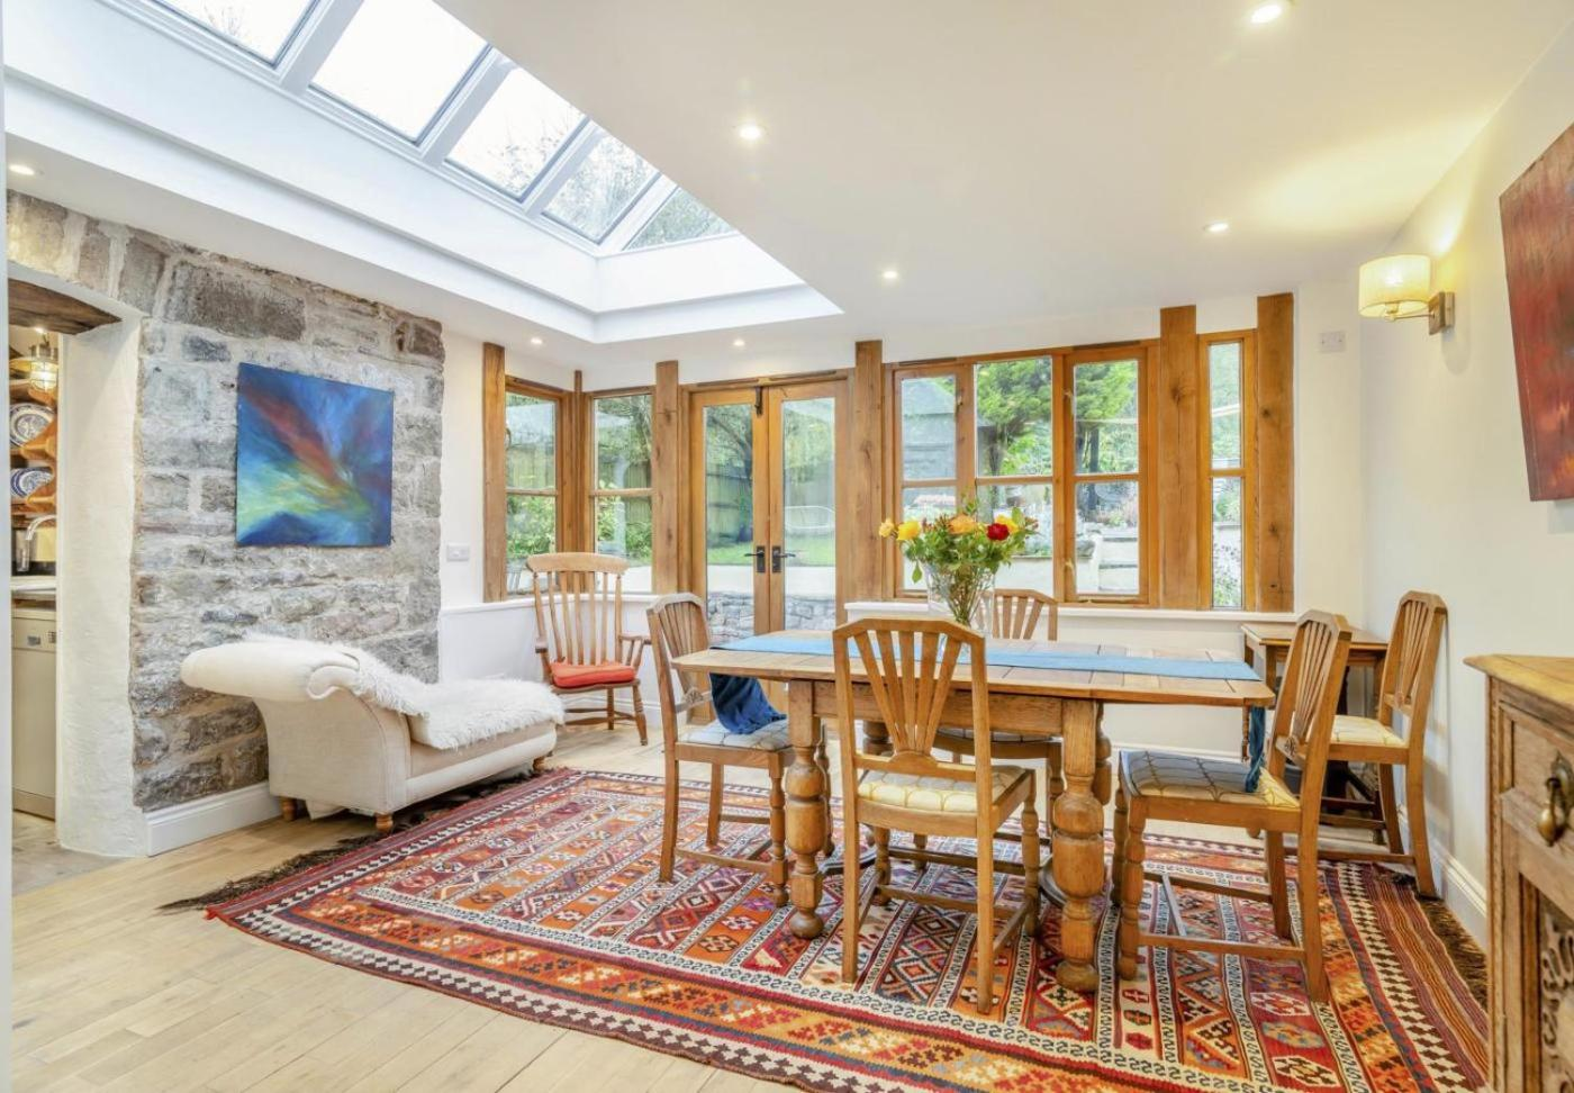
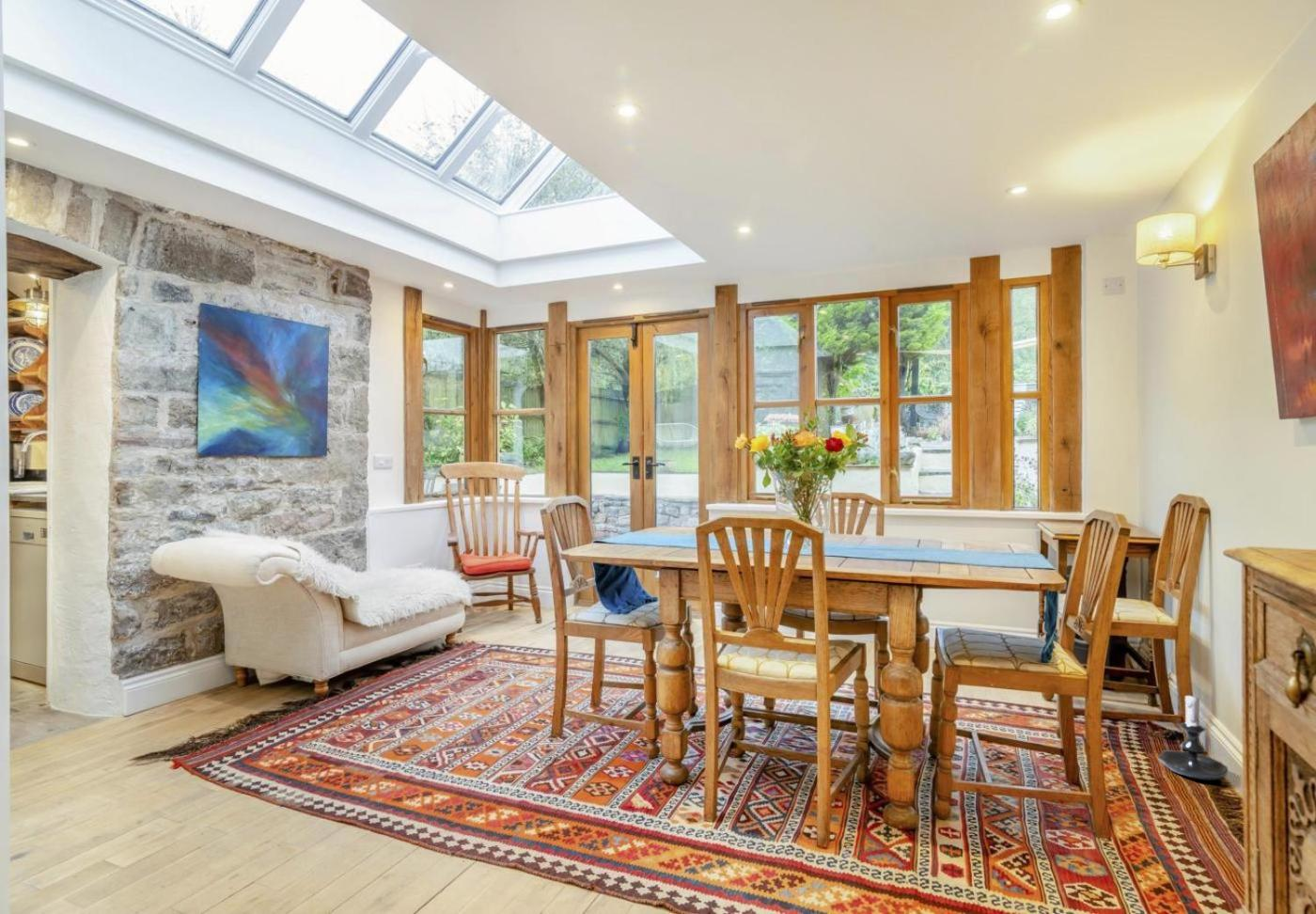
+ candle holder [1156,690,1230,781]
